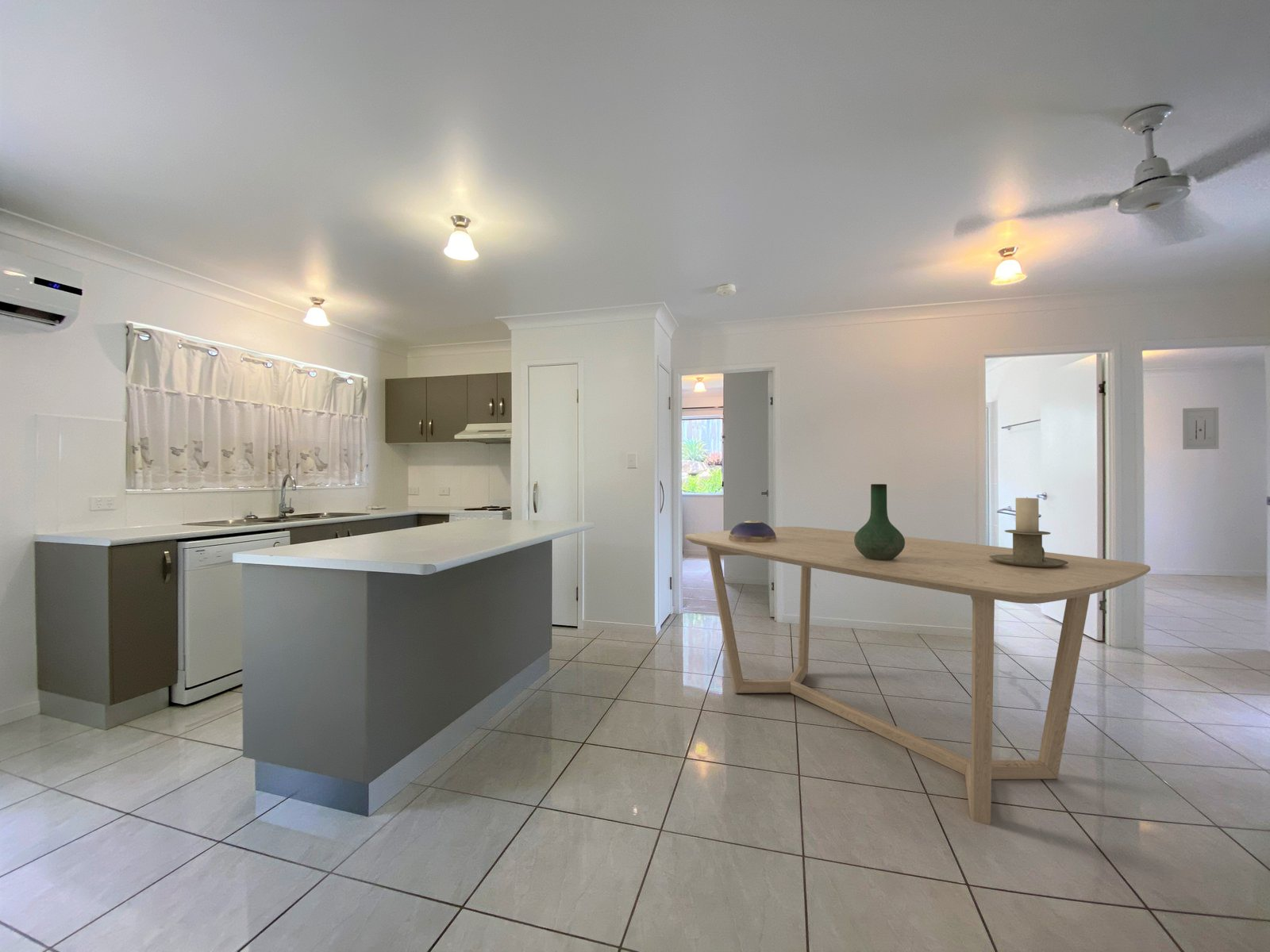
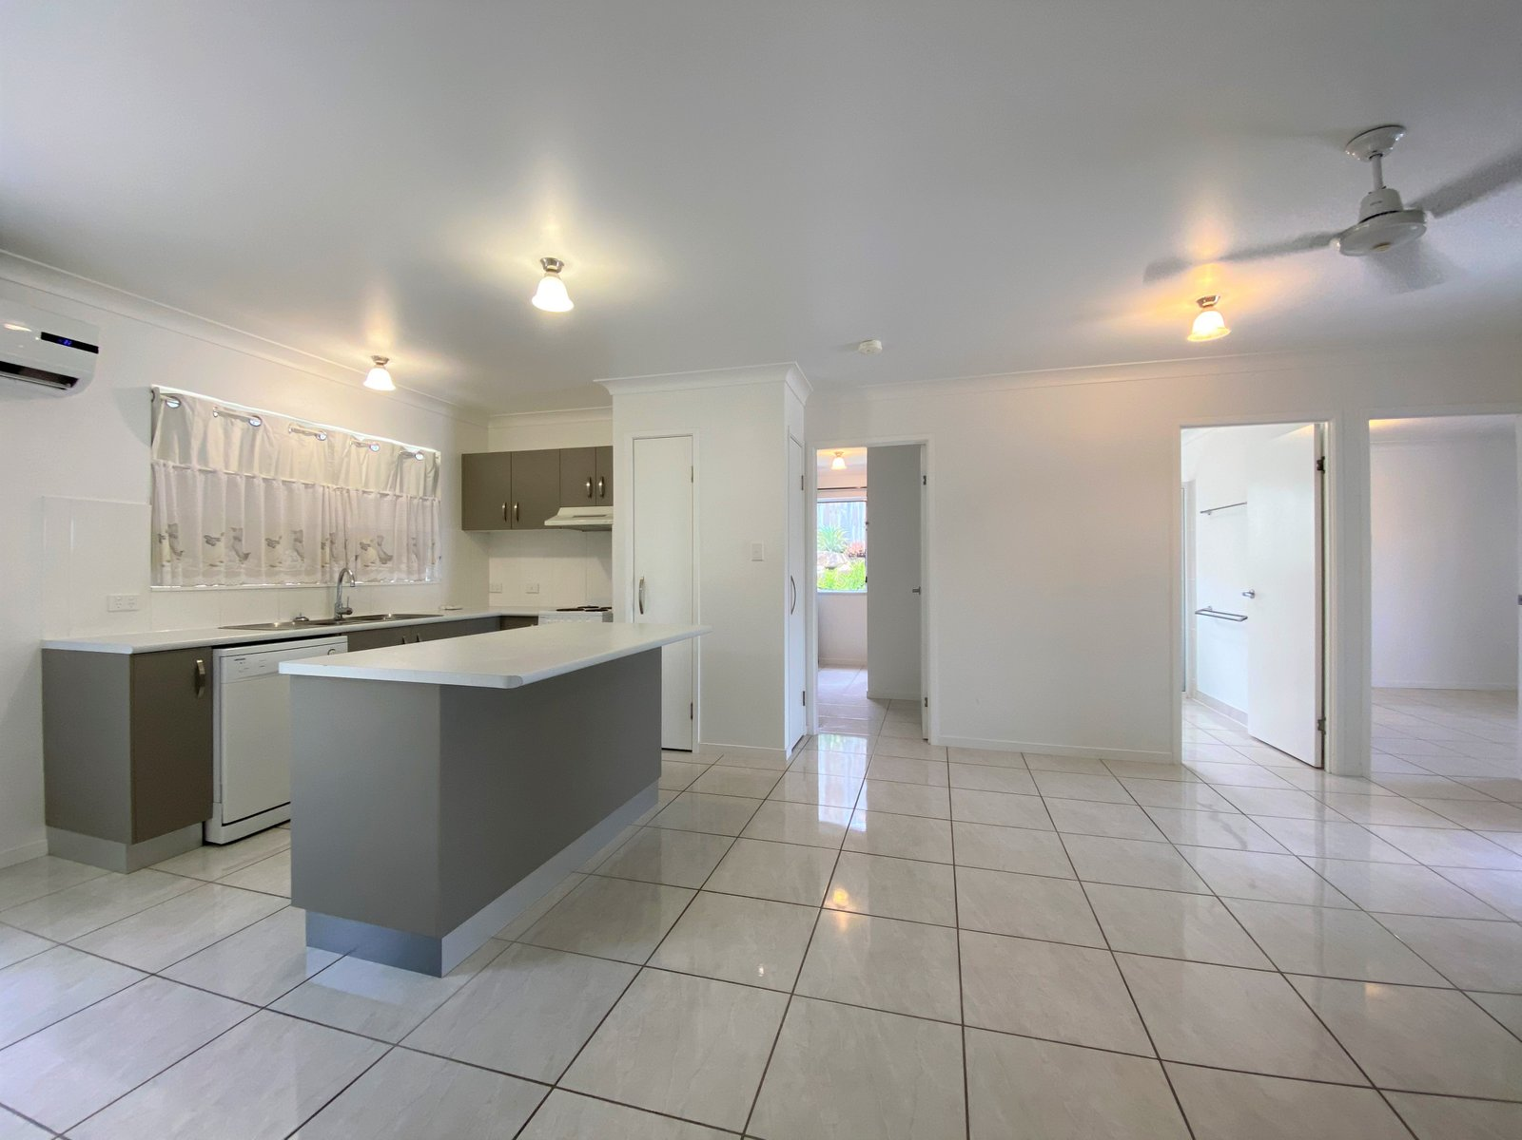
- candle holder [990,497,1068,568]
- decorative bowl [729,520,776,543]
- vase [854,483,905,561]
- wall art [1182,406,1219,451]
- dining table [684,526,1151,826]
